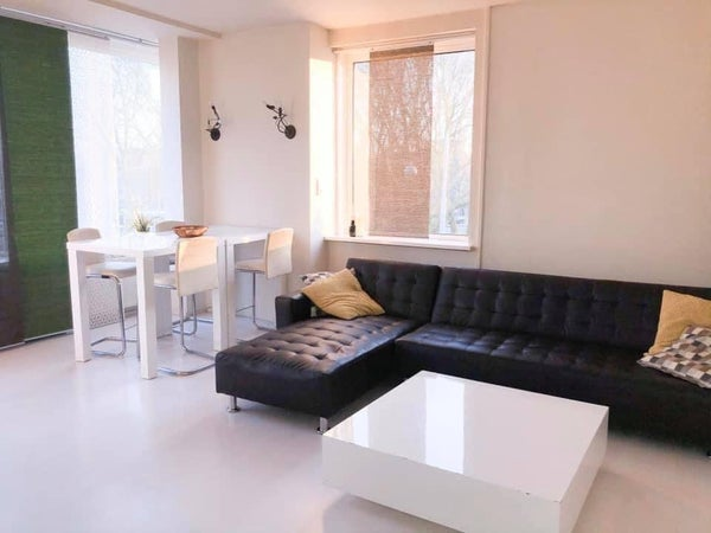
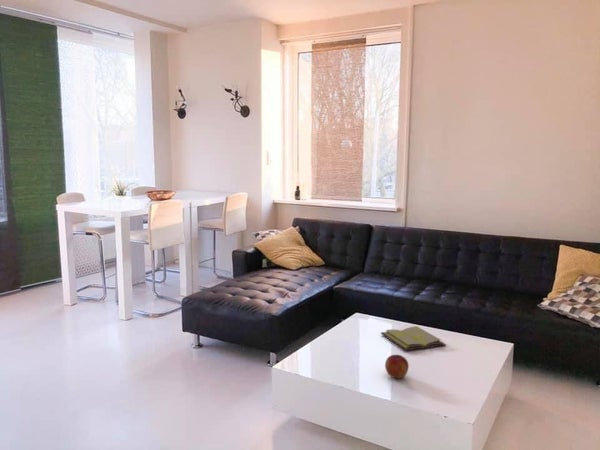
+ diary [380,325,447,351]
+ apple [384,354,410,379]
